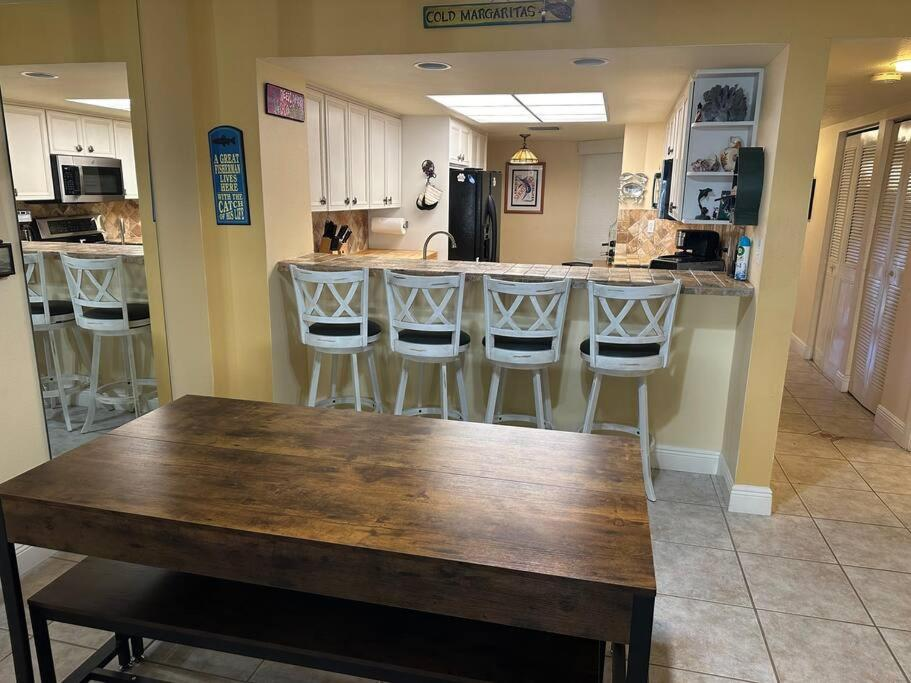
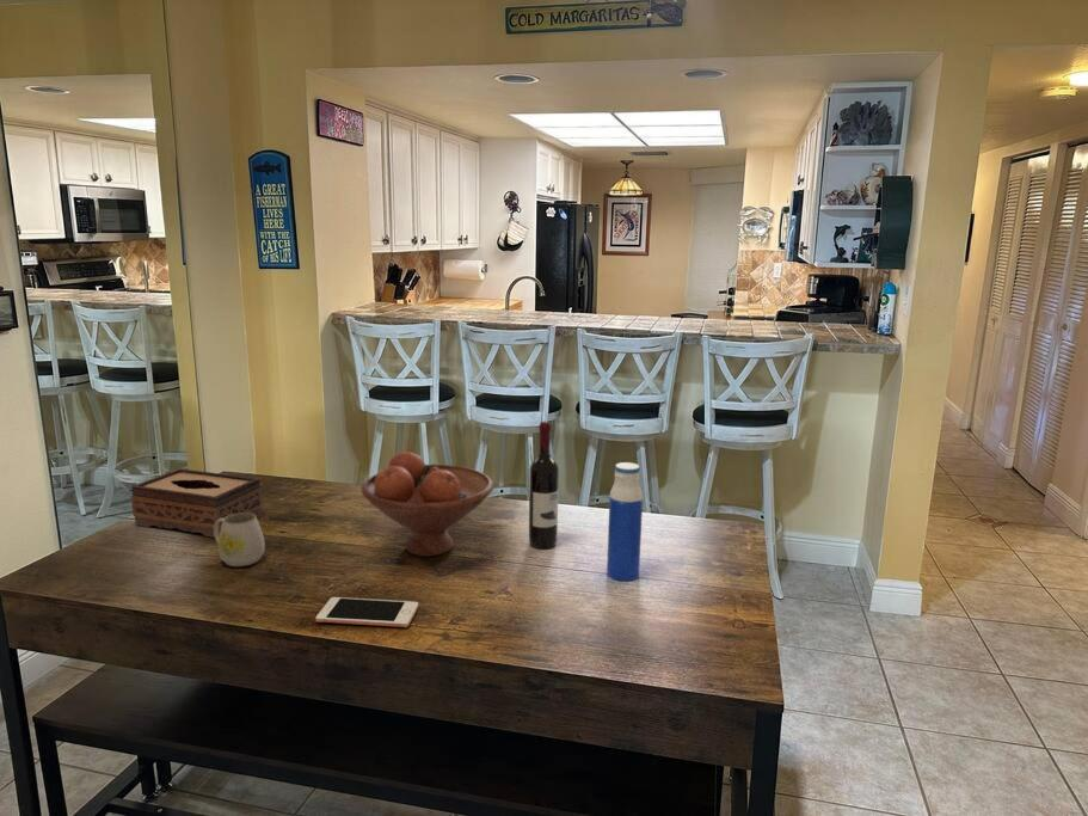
+ tissue box [130,467,264,539]
+ cell phone [315,596,419,628]
+ wine bottle [528,421,560,550]
+ mug [214,513,266,567]
+ water bottle [606,461,644,583]
+ fruit bowl [361,450,494,558]
